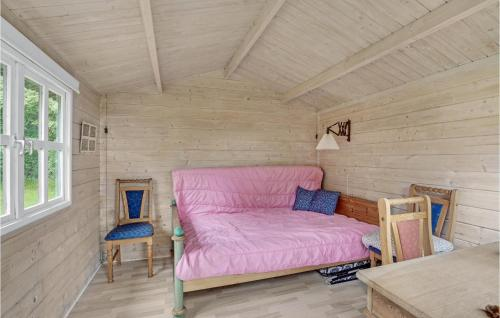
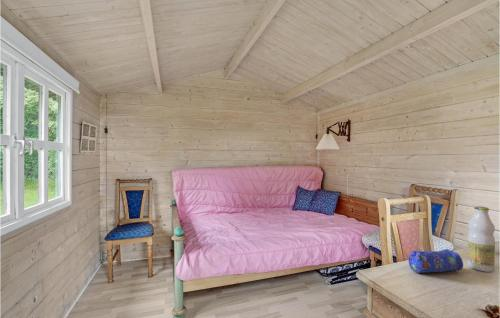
+ bottle [466,205,496,273]
+ pencil case [408,248,464,274]
